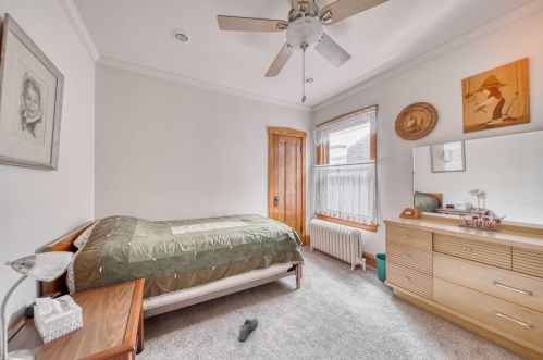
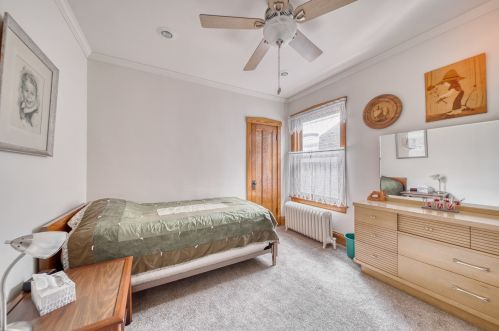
- shoe [237,318,259,342]
